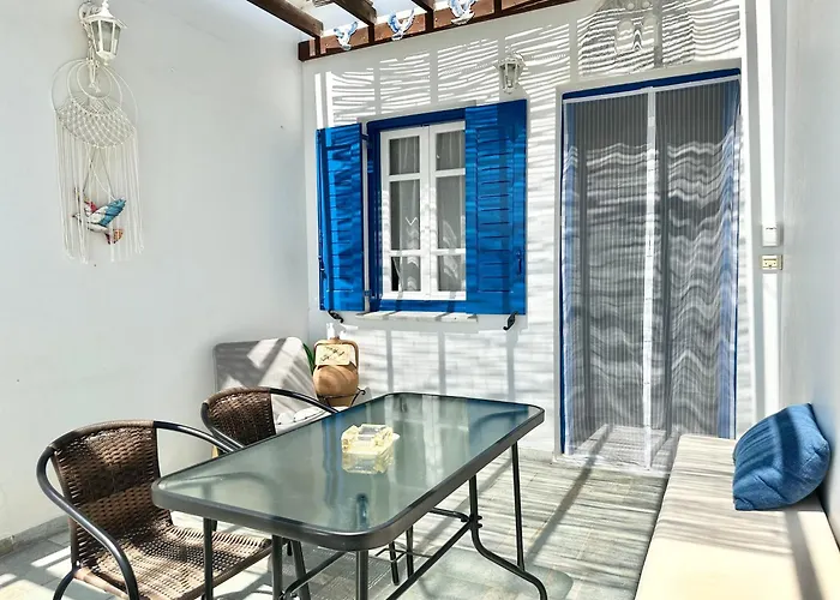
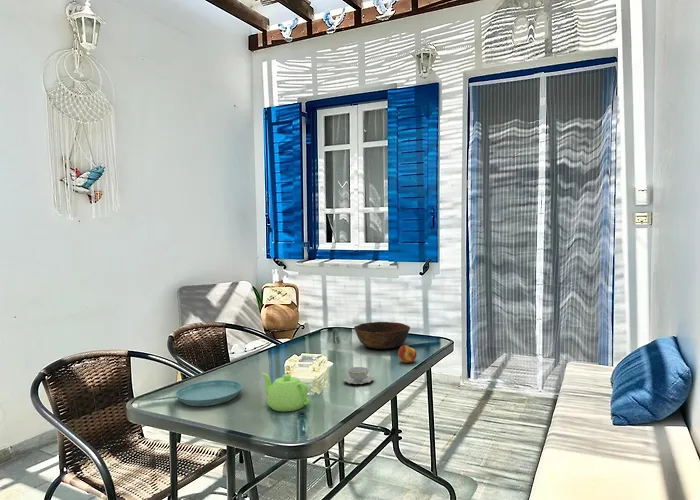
+ teapot [261,371,311,412]
+ saucer [174,379,243,407]
+ chinaware [343,366,374,385]
+ fruit [397,344,417,364]
+ bowl [353,321,411,350]
